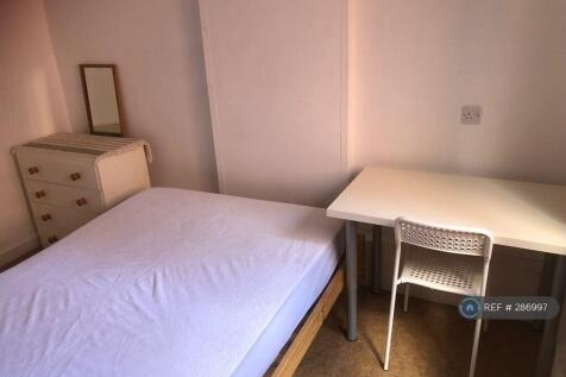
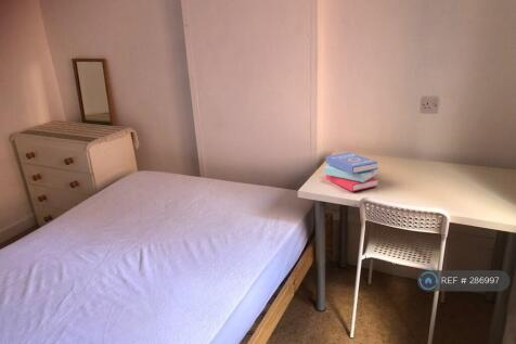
+ book [323,151,380,192]
